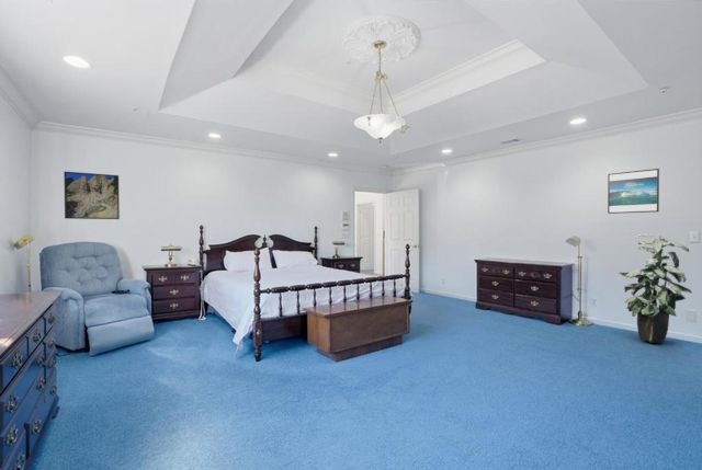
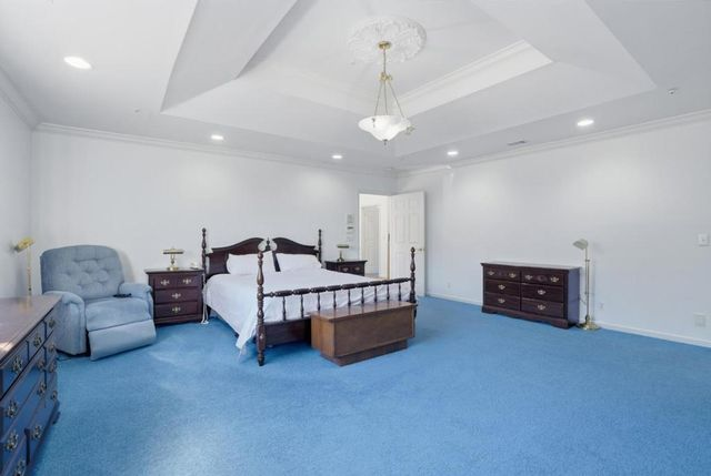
- indoor plant [618,232,693,345]
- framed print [64,171,121,220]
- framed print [607,168,660,215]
